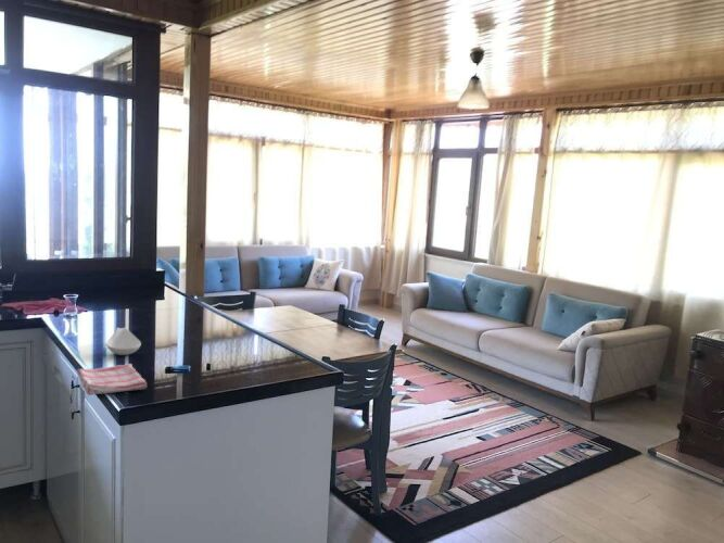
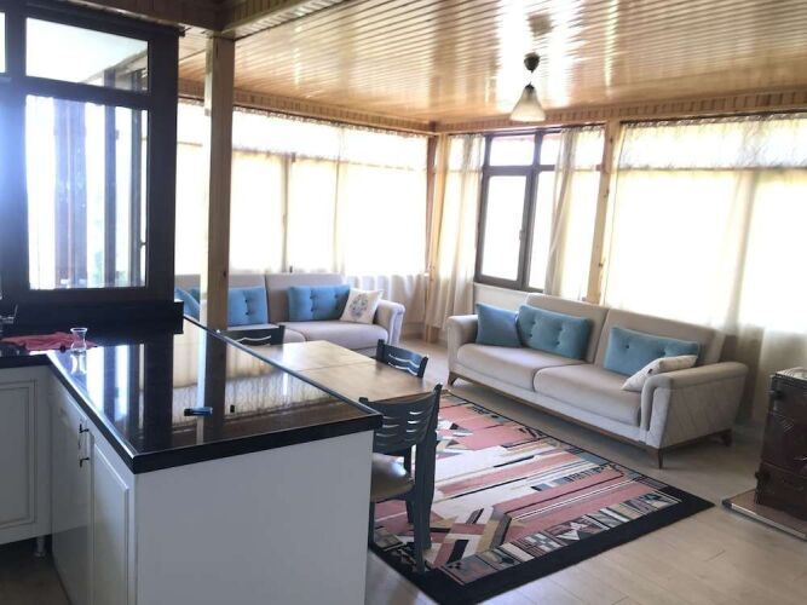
- spoon rest [105,327,142,356]
- dish towel [76,363,148,396]
